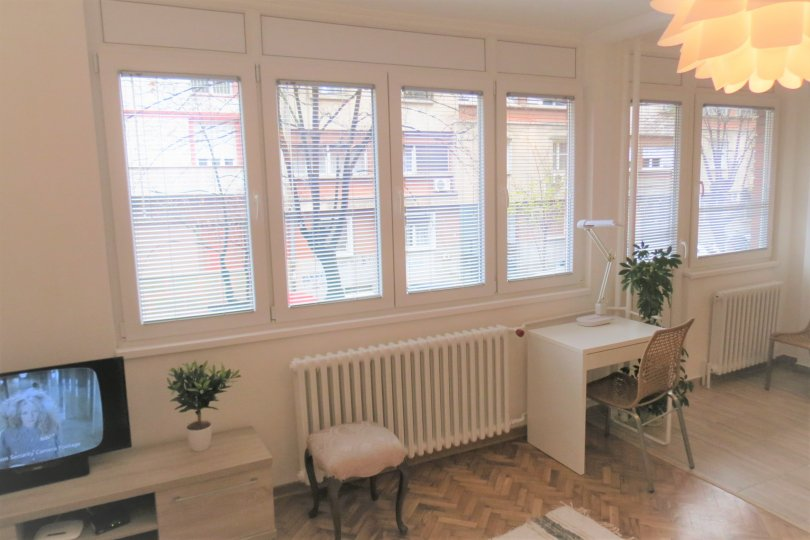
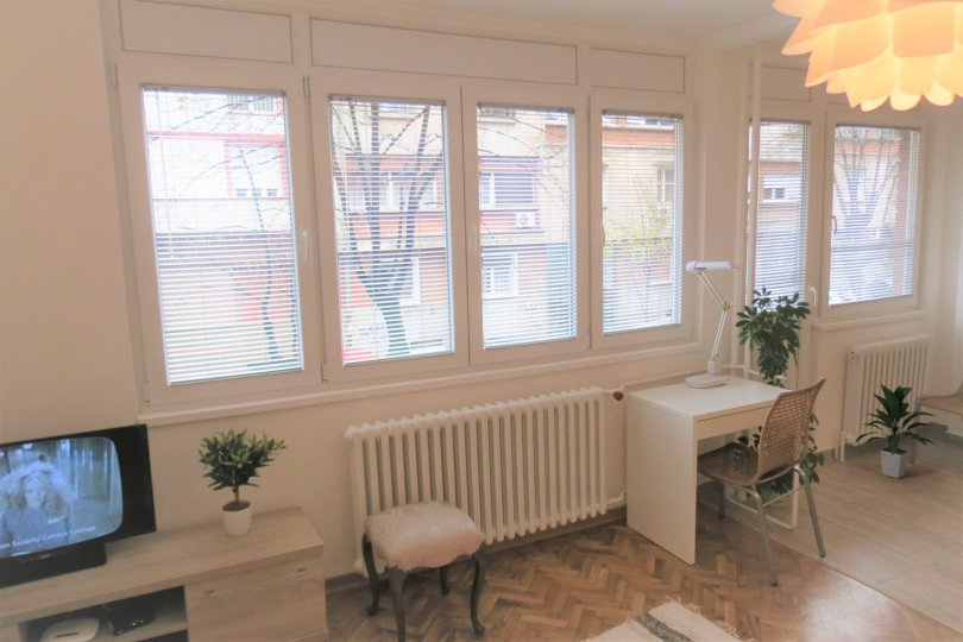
+ indoor plant [854,383,938,479]
